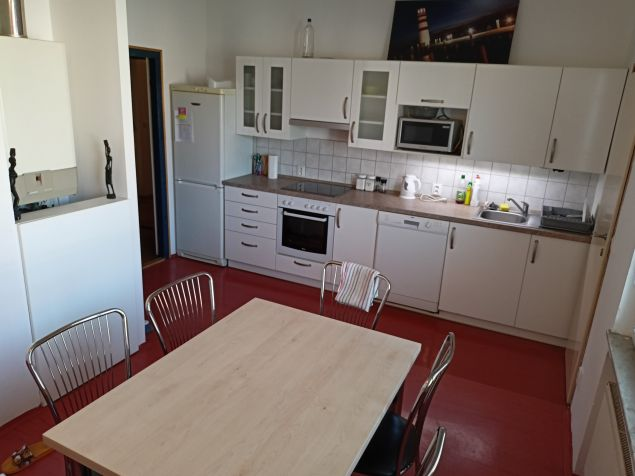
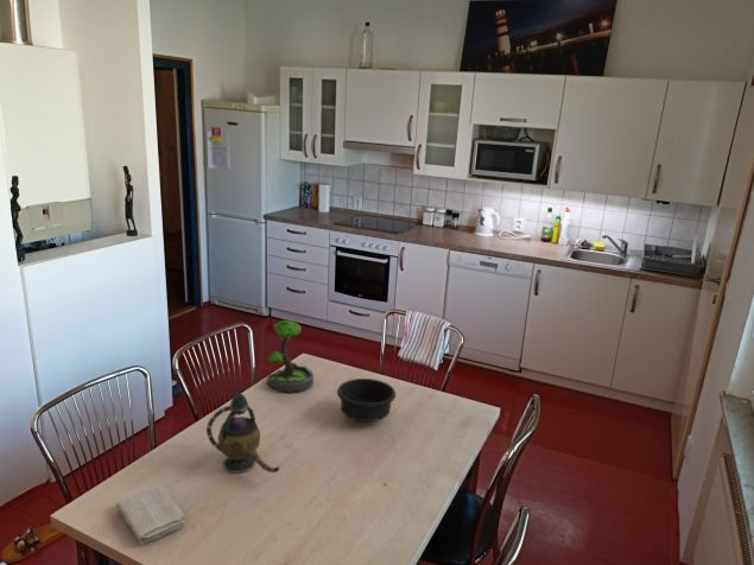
+ washcloth [115,484,186,546]
+ teapot [205,387,280,474]
+ bowl [336,377,397,423]
+ plant [265,319,315,394]
